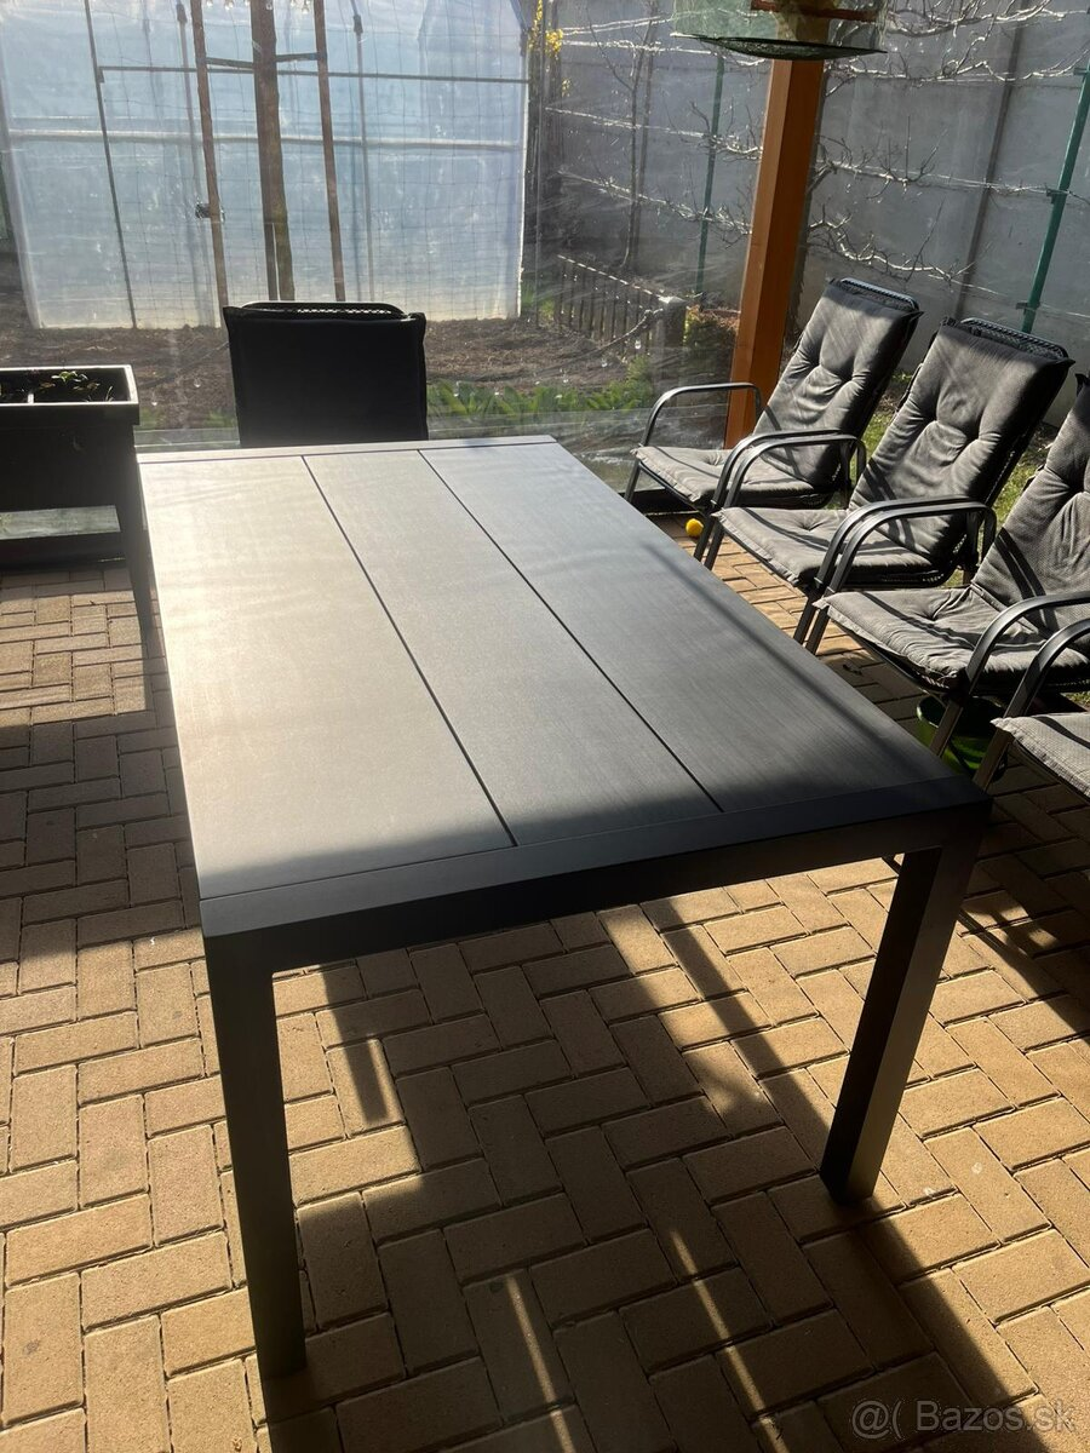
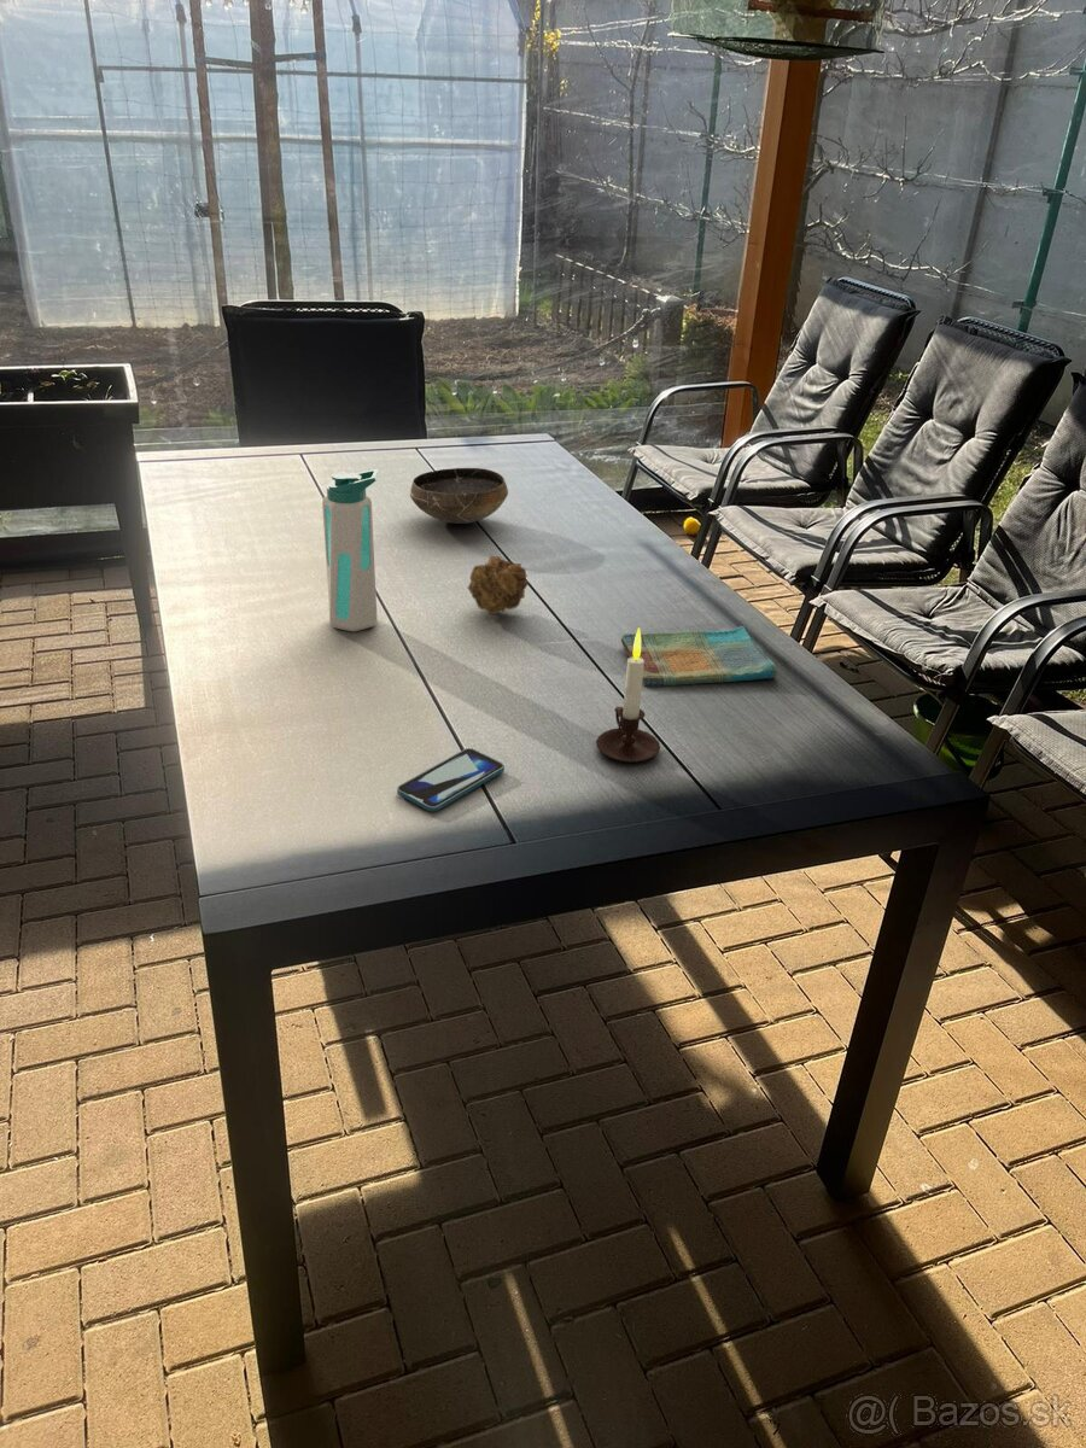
+ flower [467,555,530,615]
+ dish towel [620,625,778,688]
+ candle [595,626,661,764]
+ water bottle [321,468,381,634]
+ bowl [409,467,509,525]
+ smartphone [396,747,506,813]
